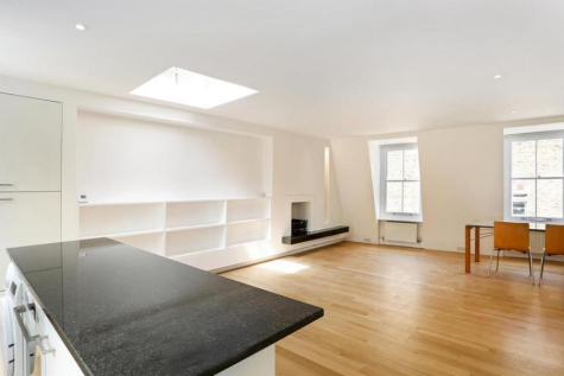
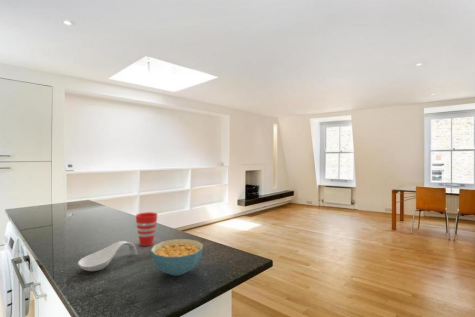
+ spoon rest [77,240,138,272]
+ cup [135,211,158,247]
+ cereal bowl [150,238,204,277]
